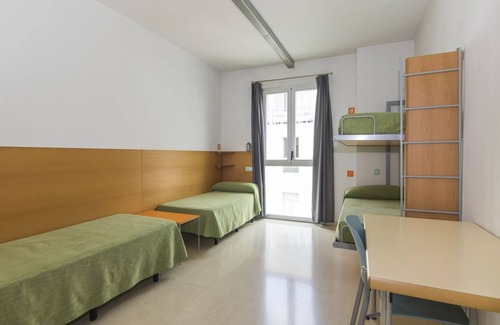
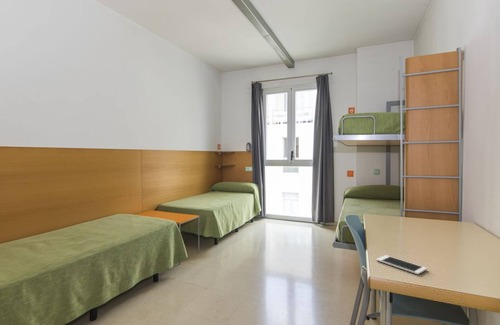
+ cell phone [375,254,428,275]
